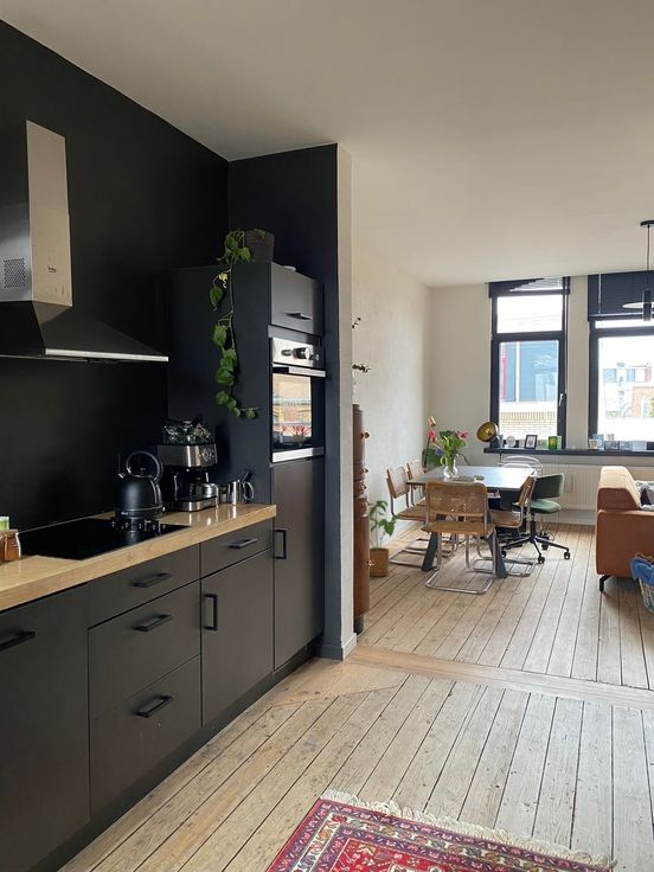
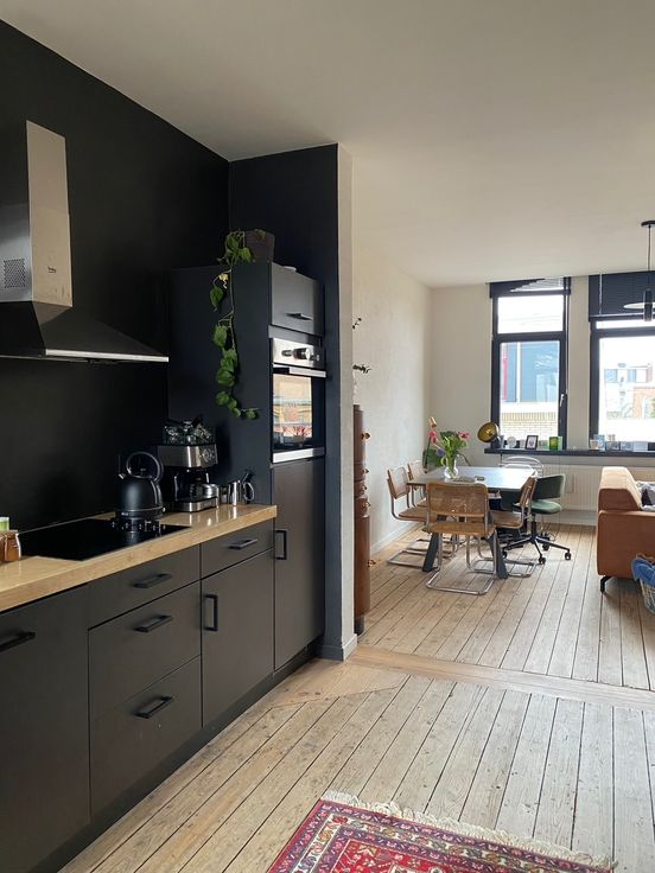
- house plant [367,500,405,578]
